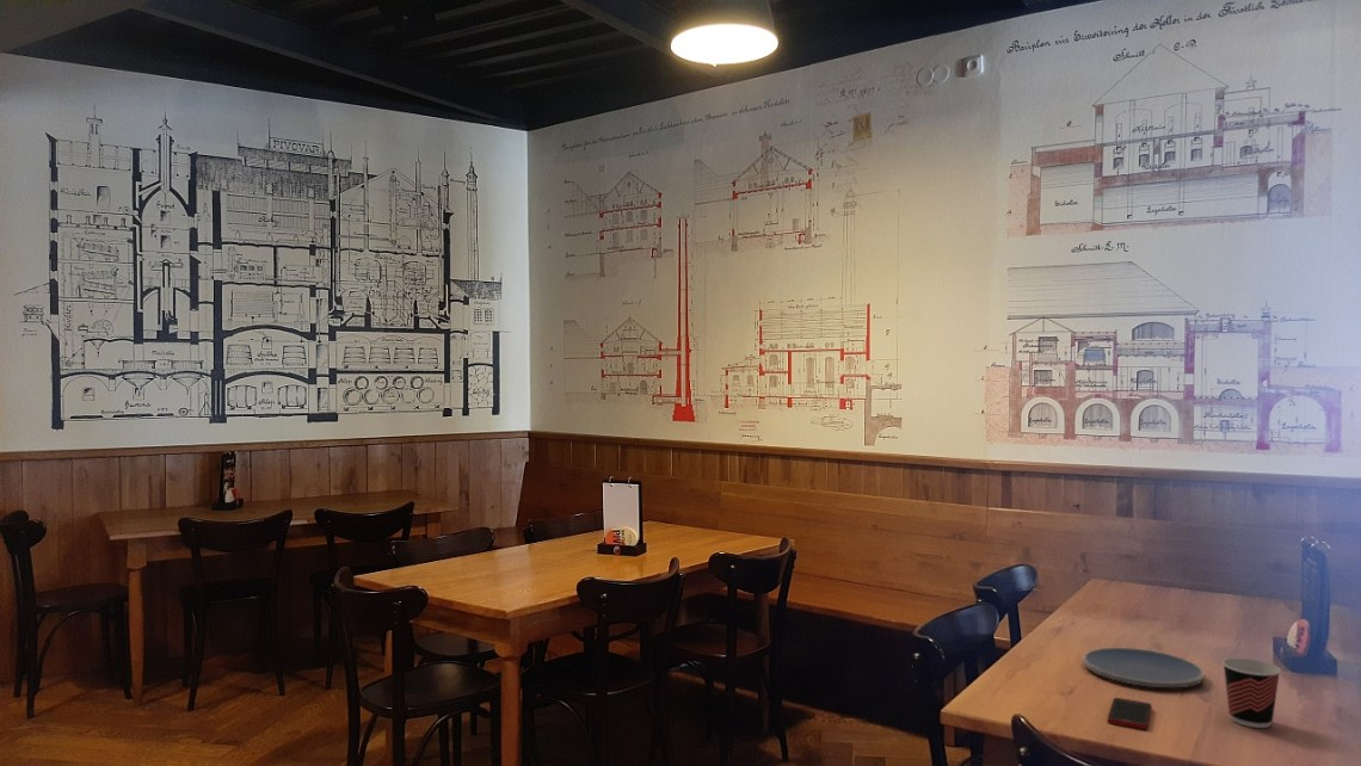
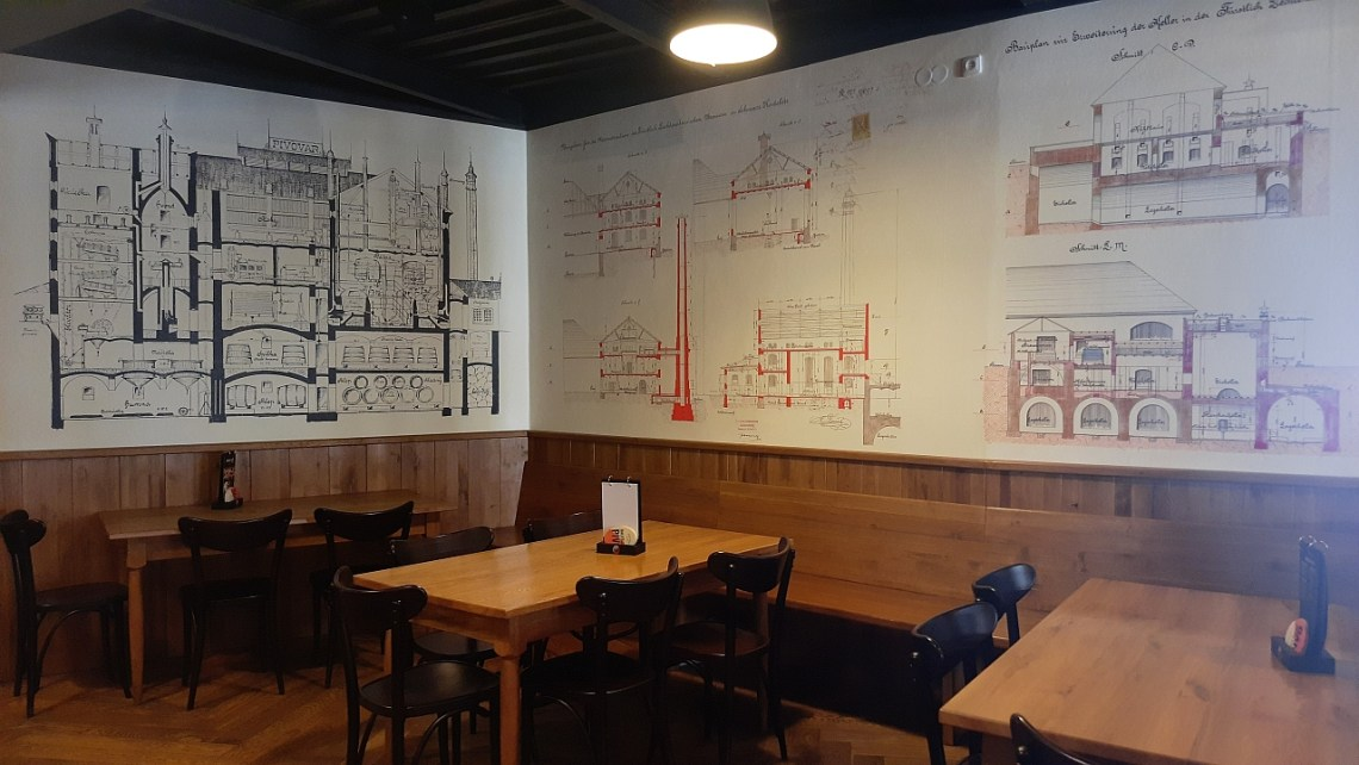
- cup [1221,657,1282,729]
- cell phone [1107,697,1153,730]
- plate [1082,647,1206,688]
